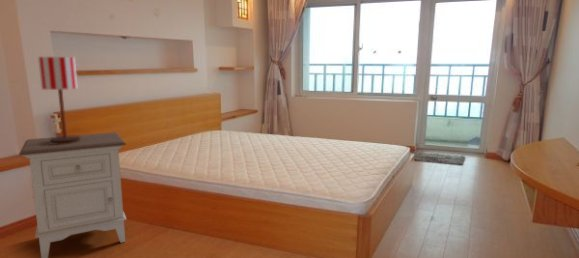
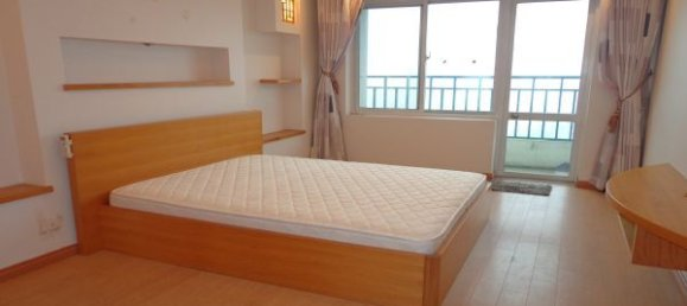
- nightstand [18,131,128,258]
- table lamp [37,56,81,144]
